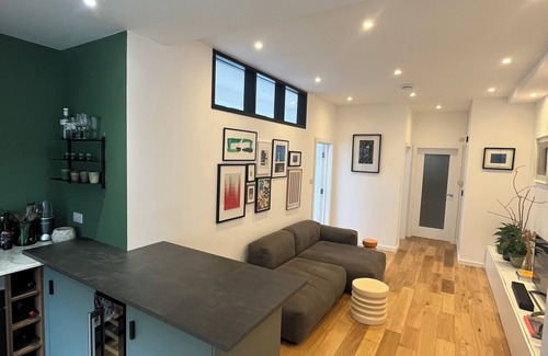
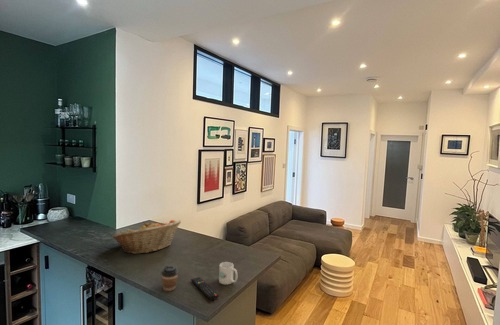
+ fruit basket [111,219,182,255]
+ remote control [190,276,220,301]
+ mug [218,261,238,285]
+ coffee cup [160,265,179,292]
